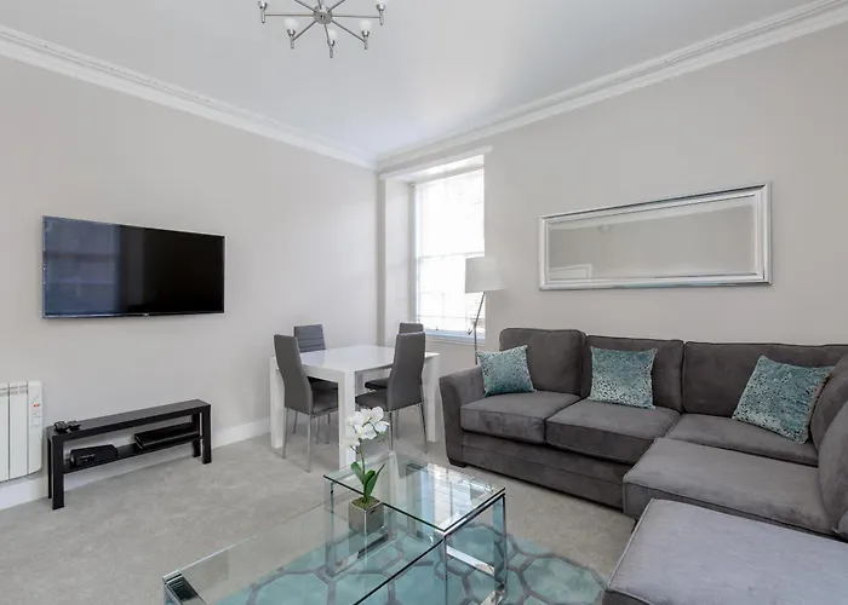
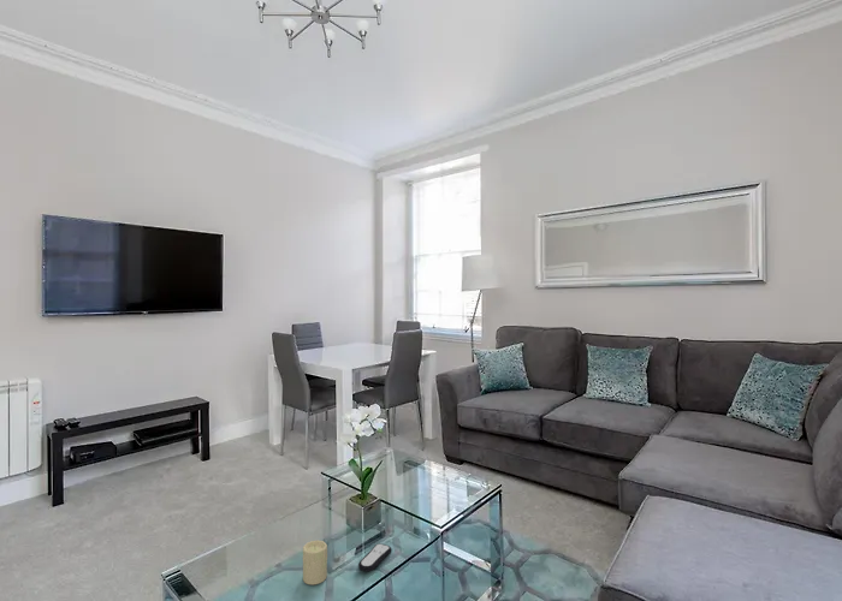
+ remote control [357,542,392,572]
+ candle [302,538,328,585]
